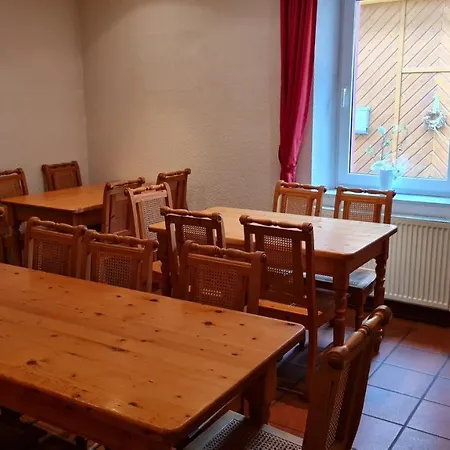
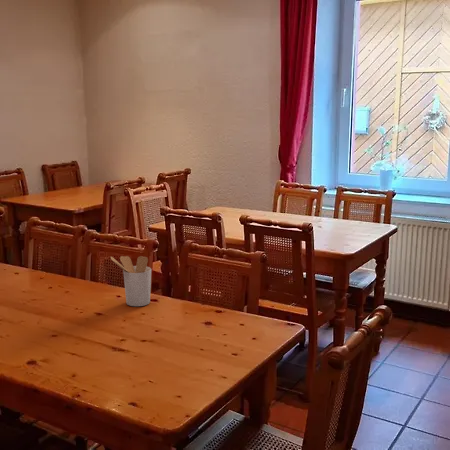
+ utensil holder [110,255,152,307]
